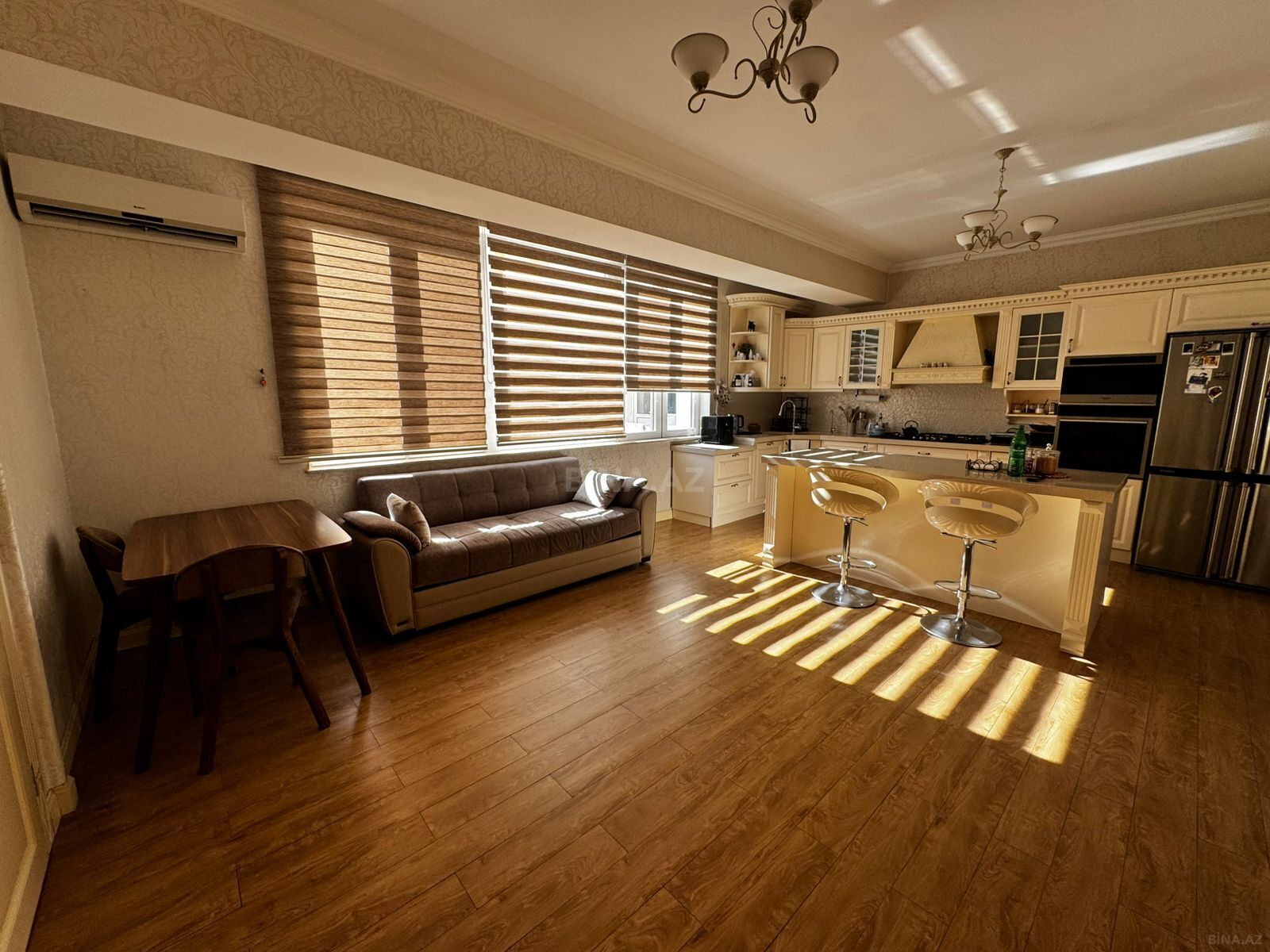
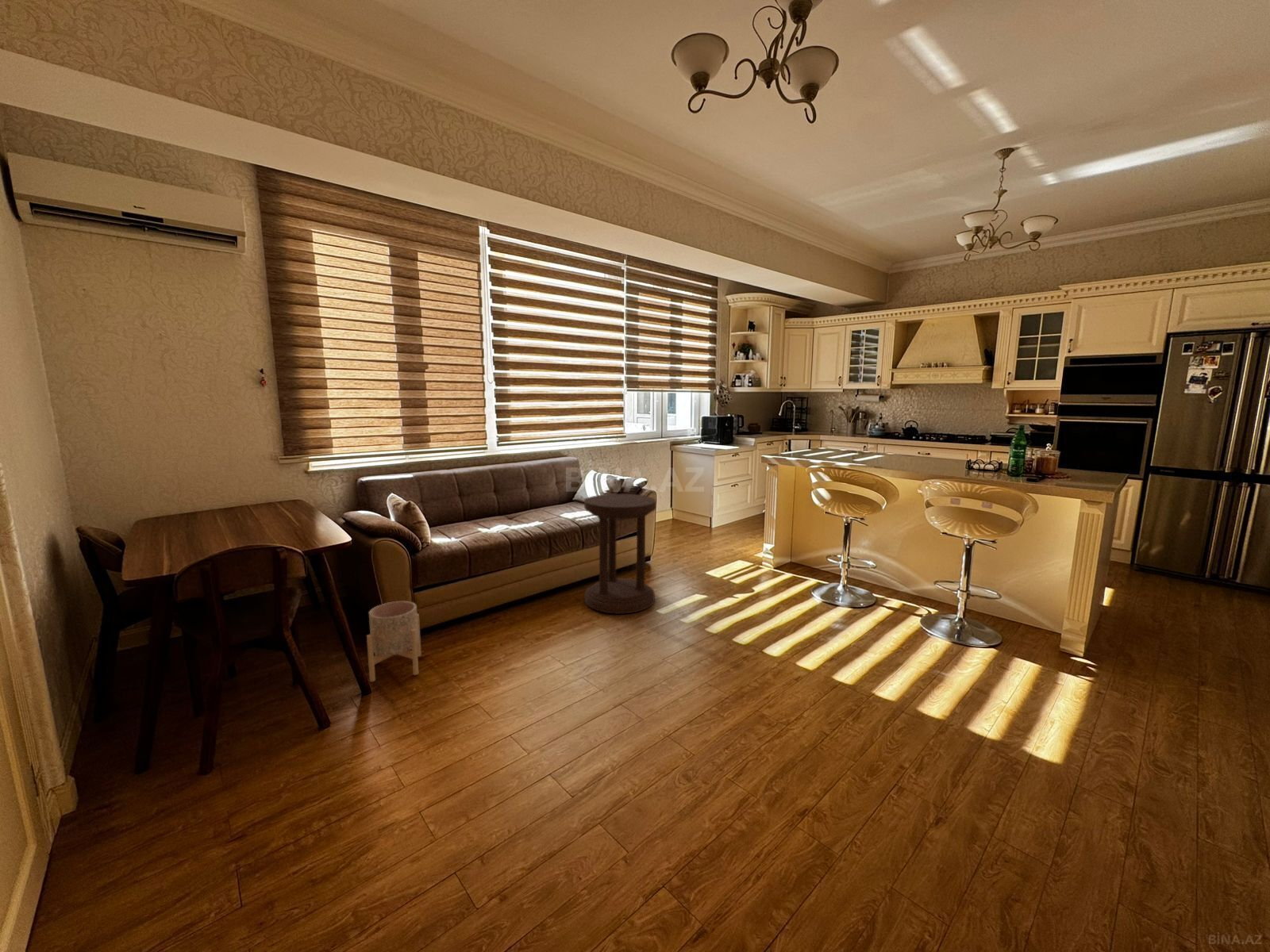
+ side table [583,493,656,614]
+ planter [366,601,422,682]
